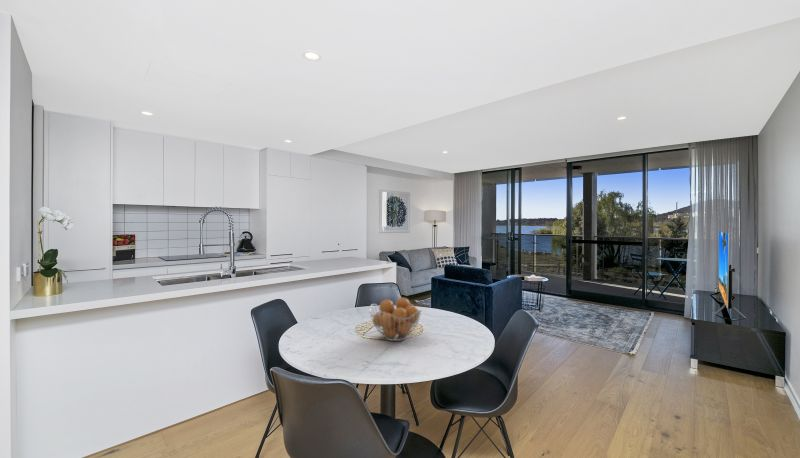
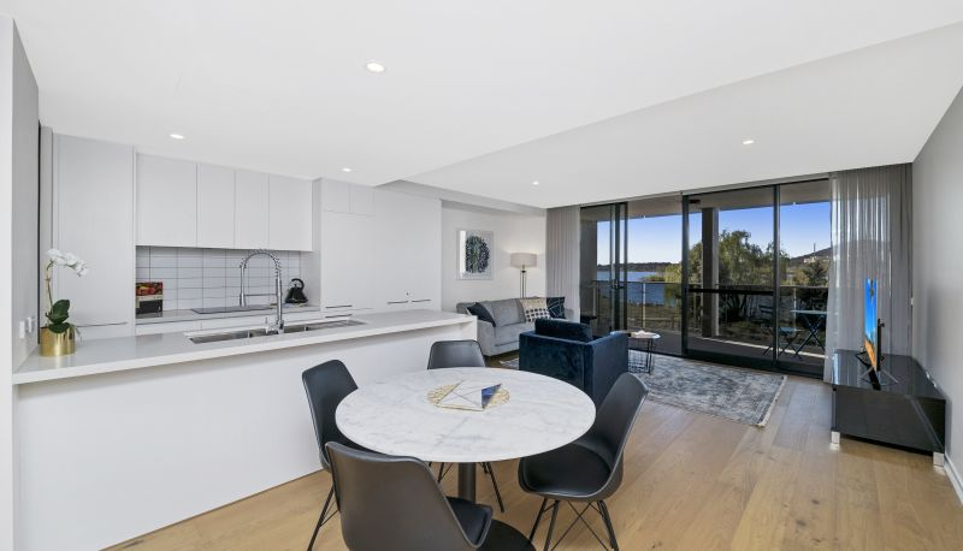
- fruit basket [369,296,423,342]
